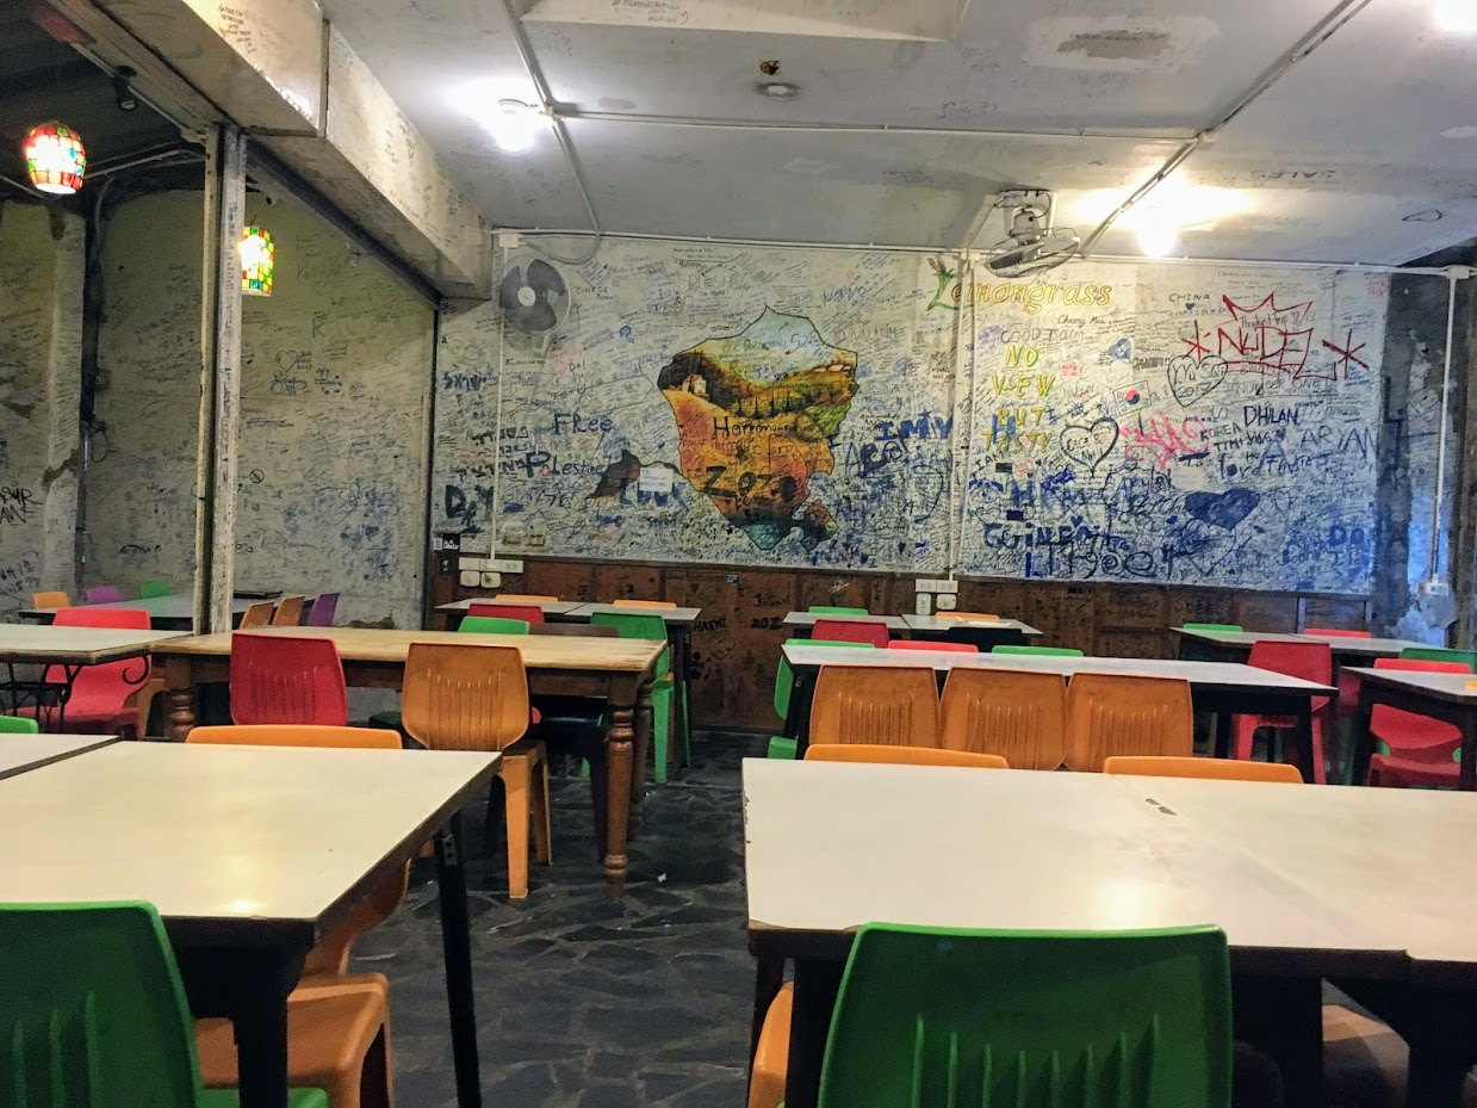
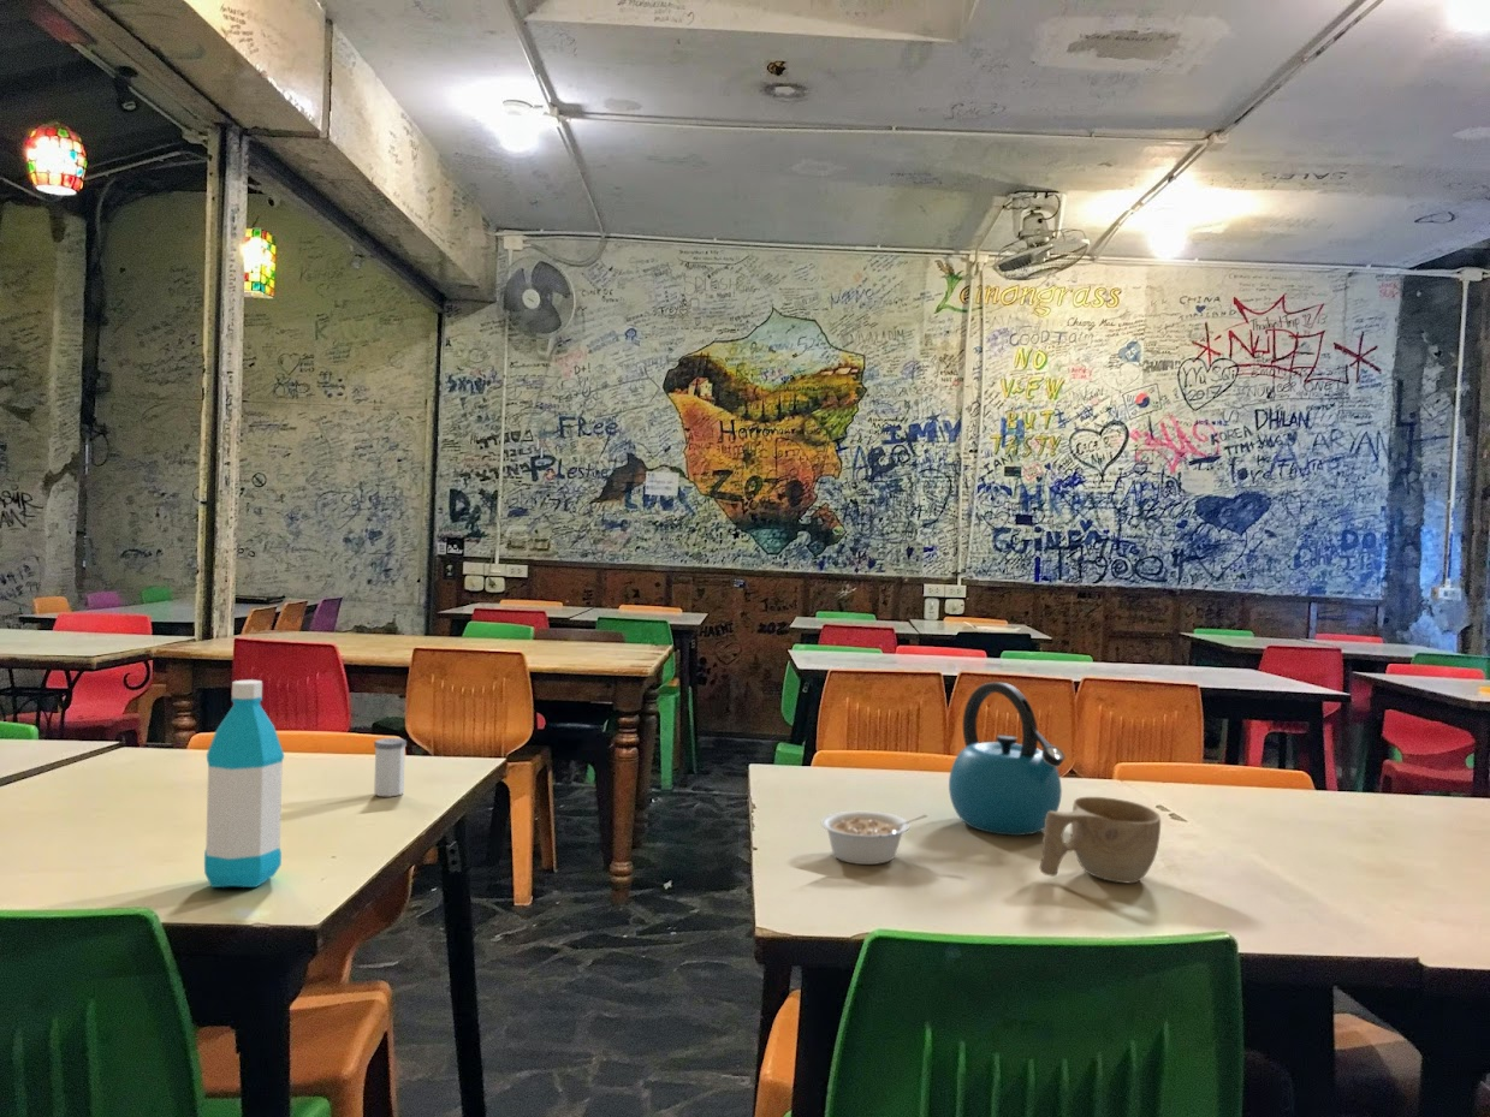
+ kettle [948,681,1065,837]
+ legume [820,810,928,866]
+ salt shaker [373,737,408,798]
+ cup [1039,796,1162,884]
+ water bottle [203,678,285,889]
